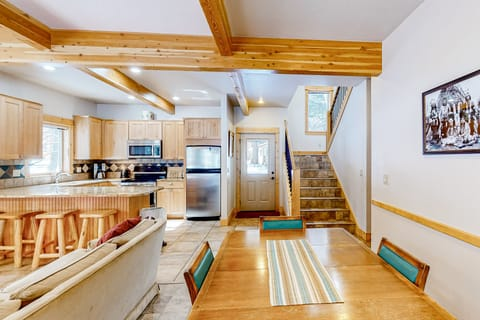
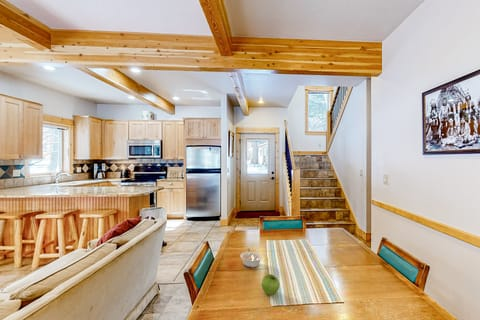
+ legume [239,248,263,268]
+ fruit [261,273,281,296]
